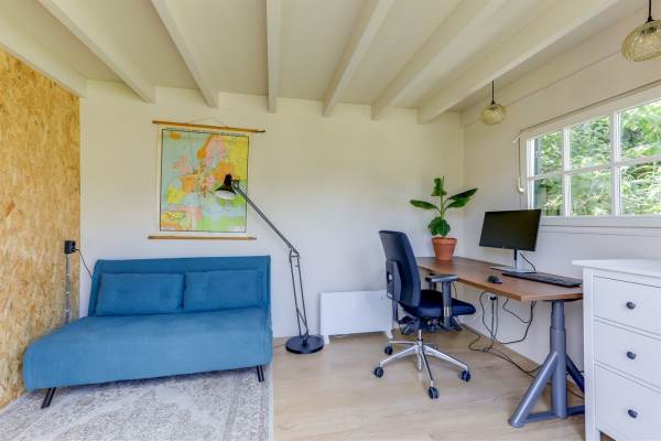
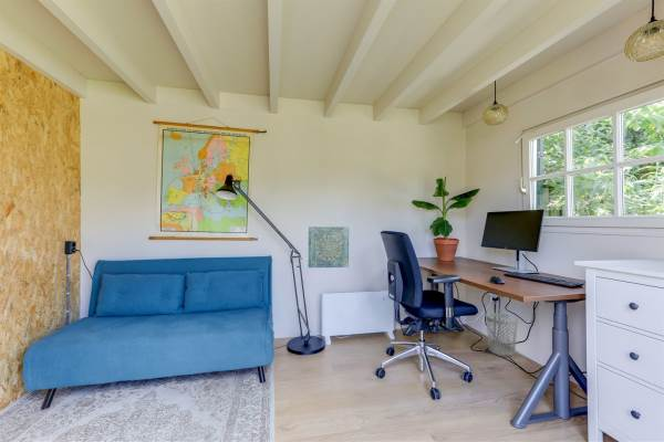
+ wall art [308,225,350,269]
+ wastebasket [485,312,519,357]
